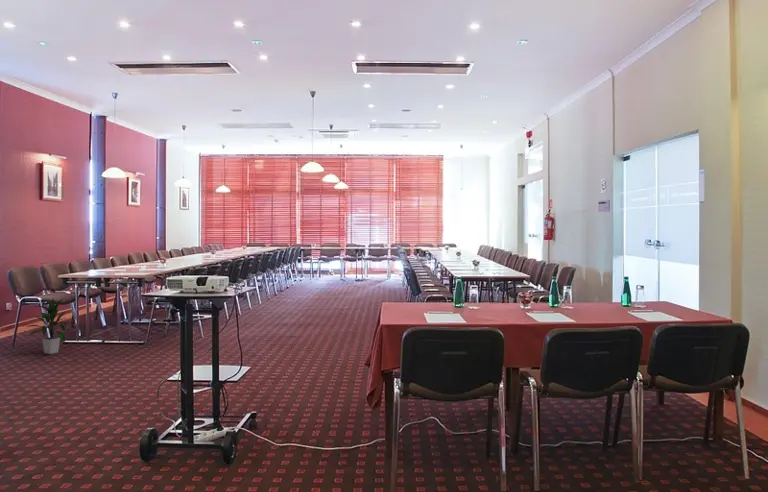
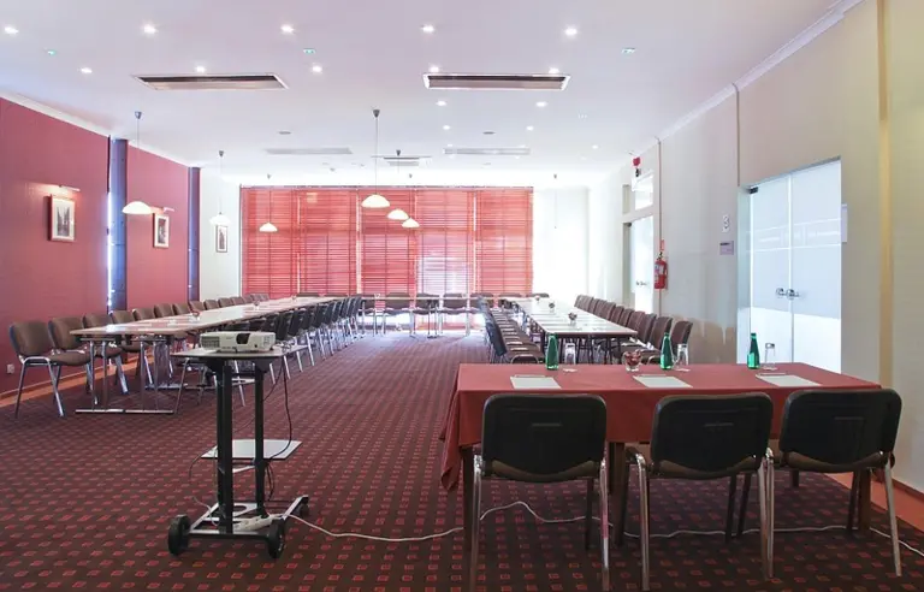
- indoor plant [22,297,73,355]
